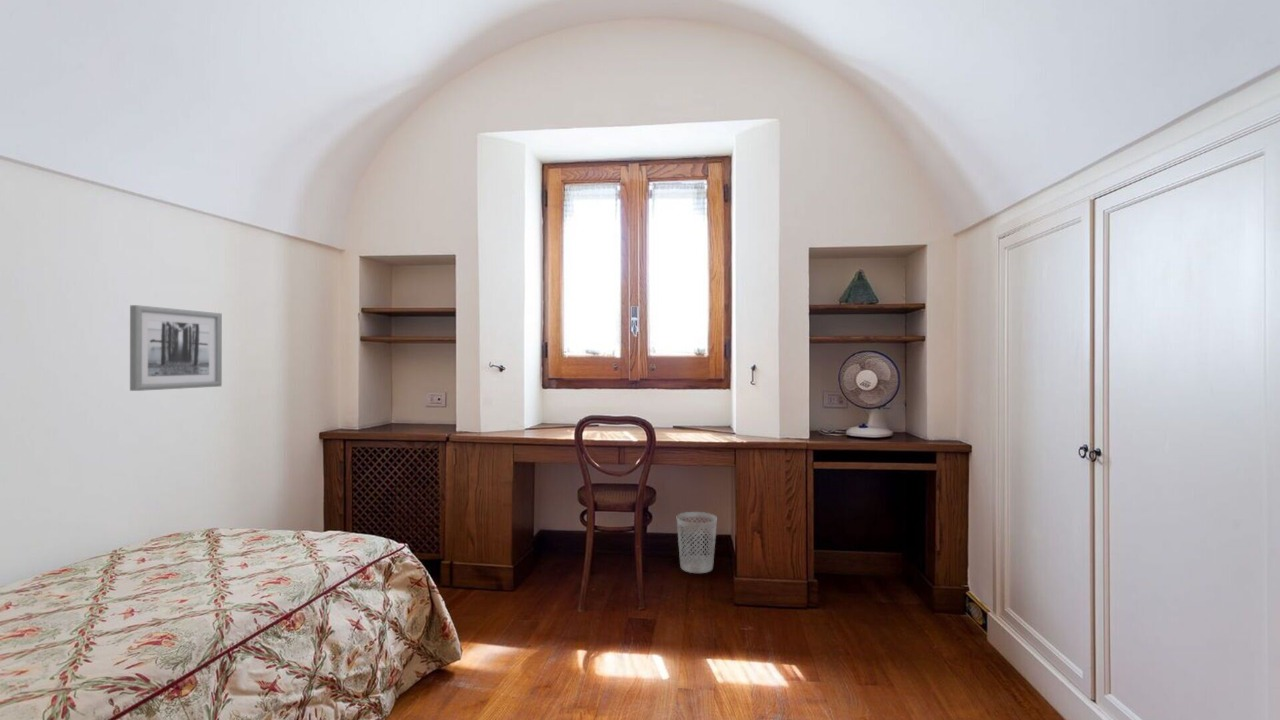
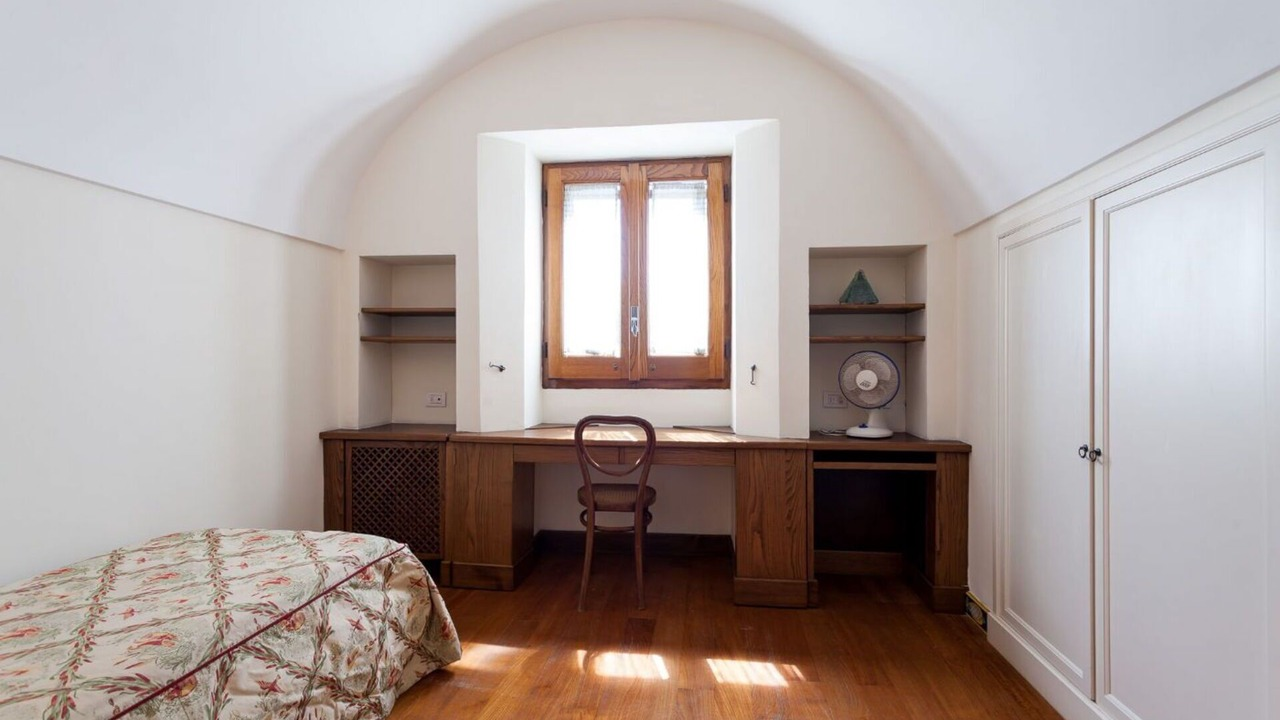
- wastebasket [676,511,718,574]
- wall art [129,304,223,392]
